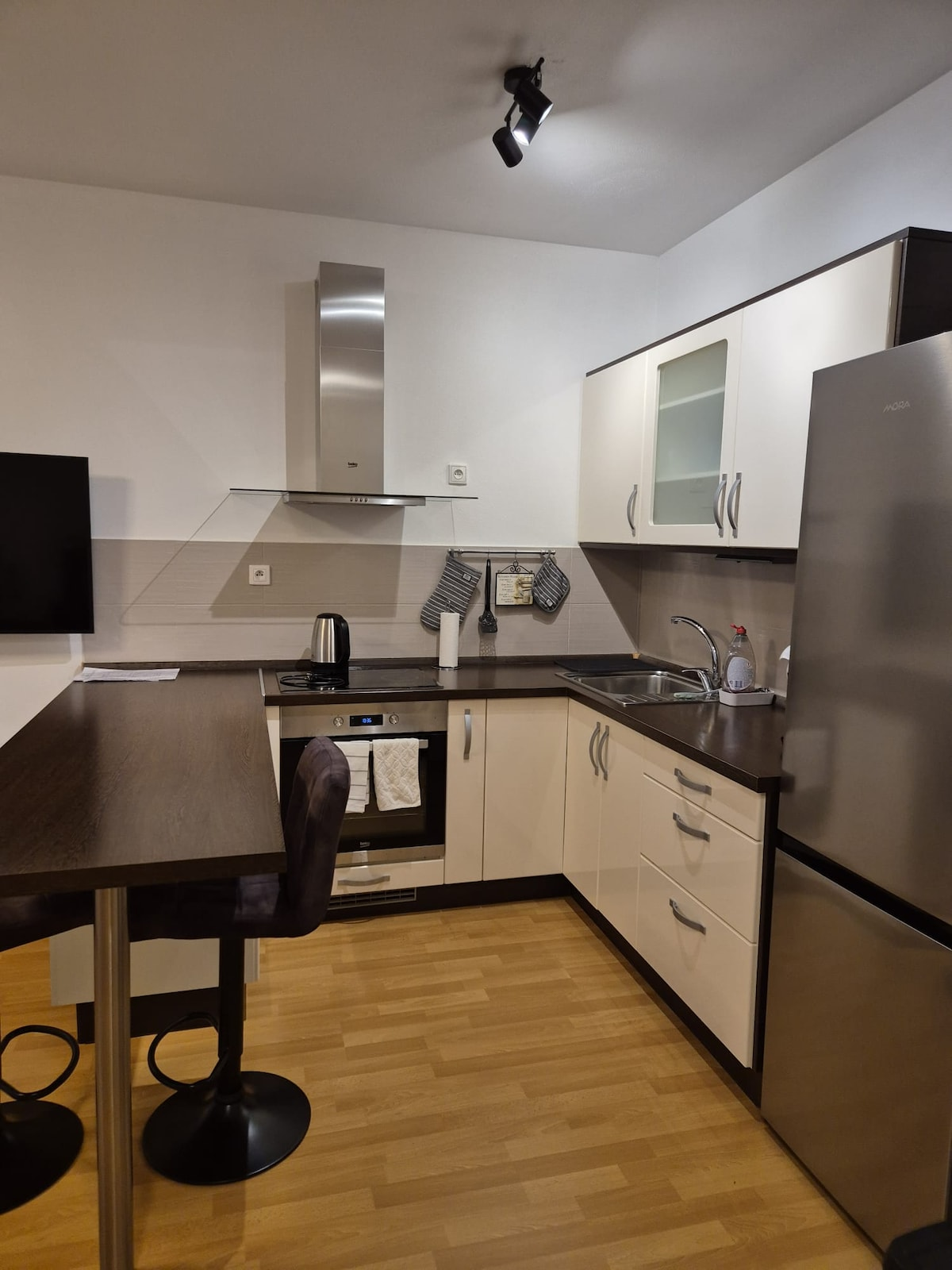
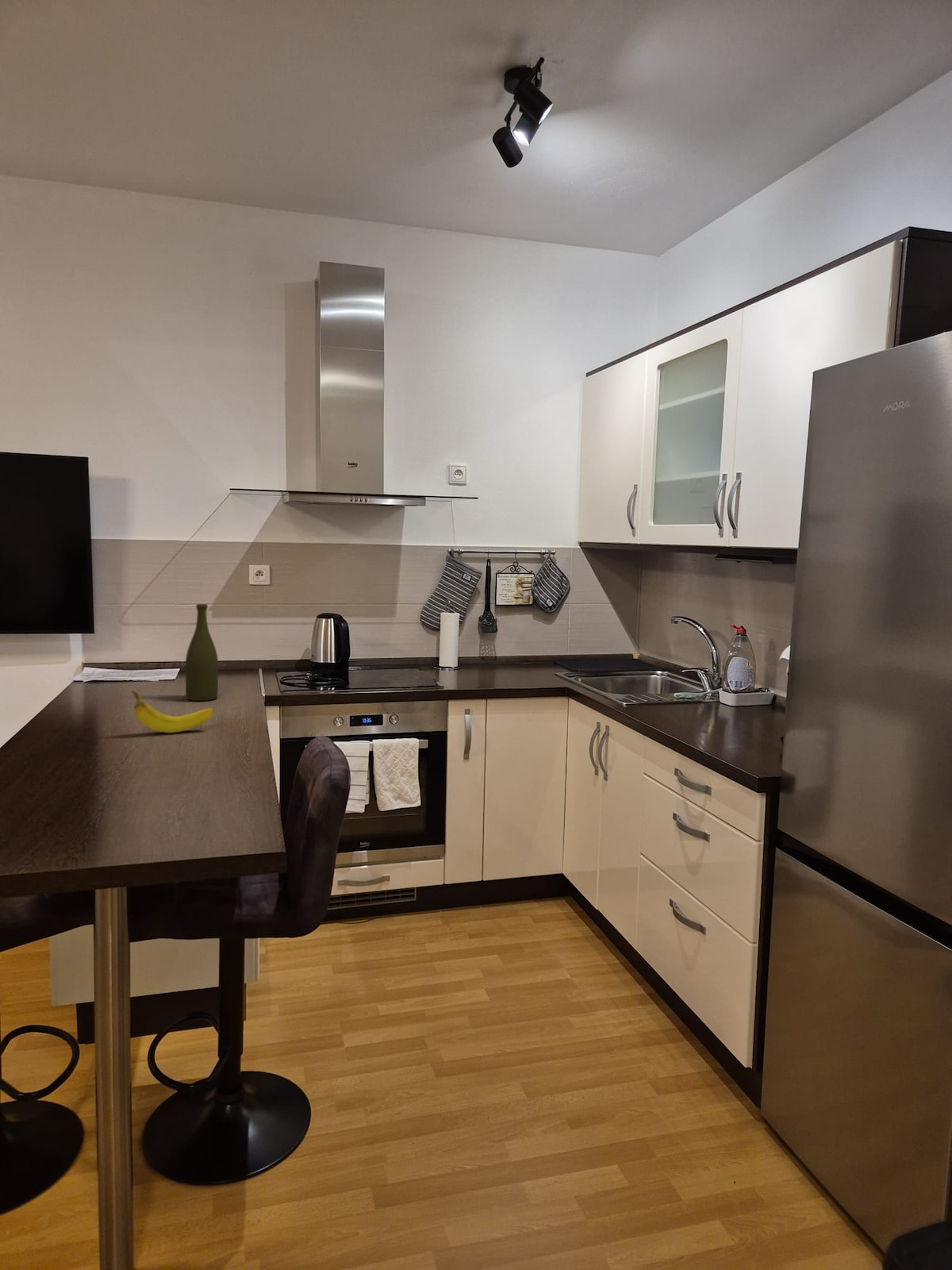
+ bottle [185,603,219,702]
+ fruit [131,690,215,733]
